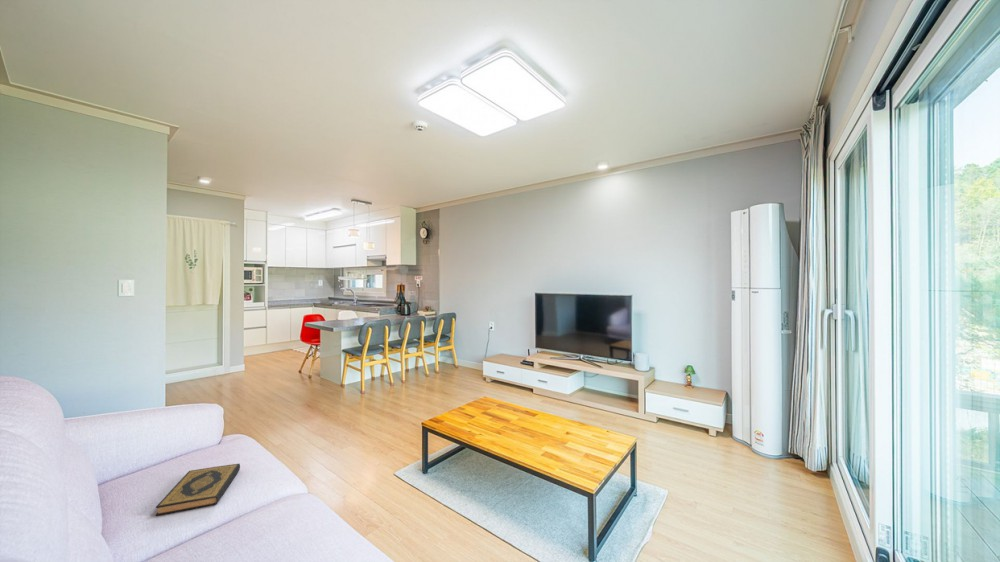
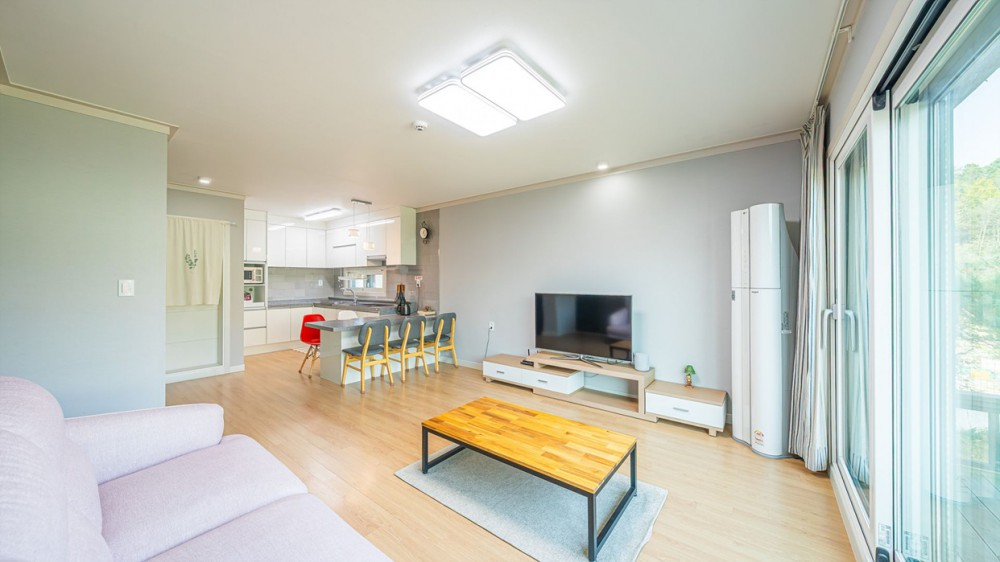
- hardback book [155,463,241,517]
